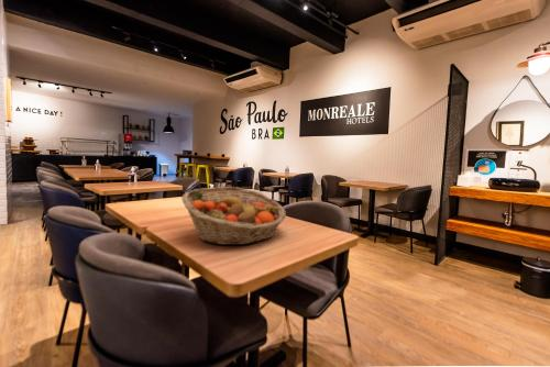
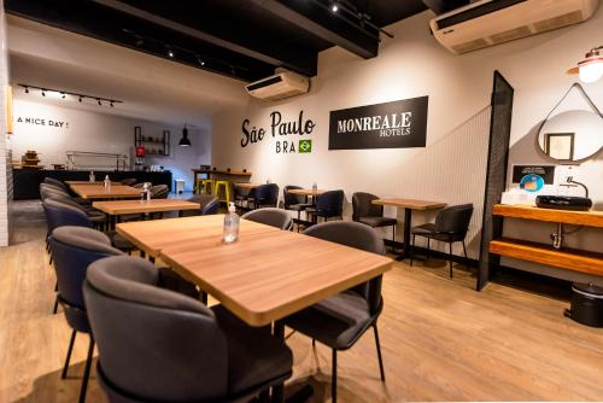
- fruit basket [180,186,287,246]
